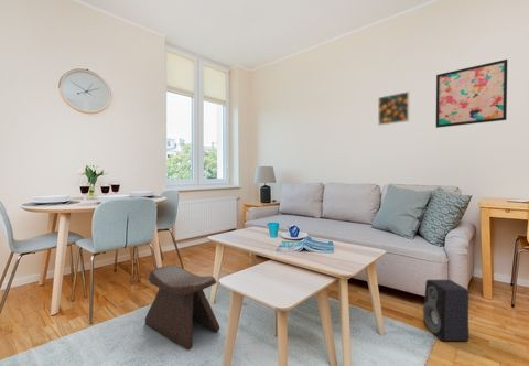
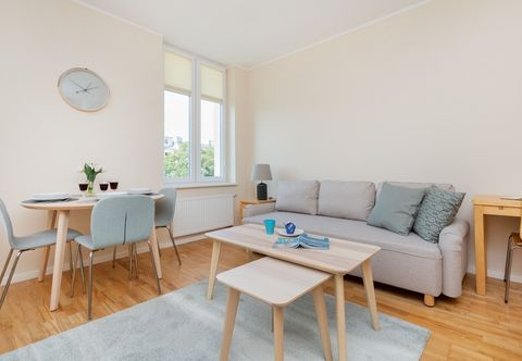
- stool [144,263,220,351]
- wall art [435,58,508,129]
- speaker [422,279,471,342]
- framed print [377,90,411,127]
